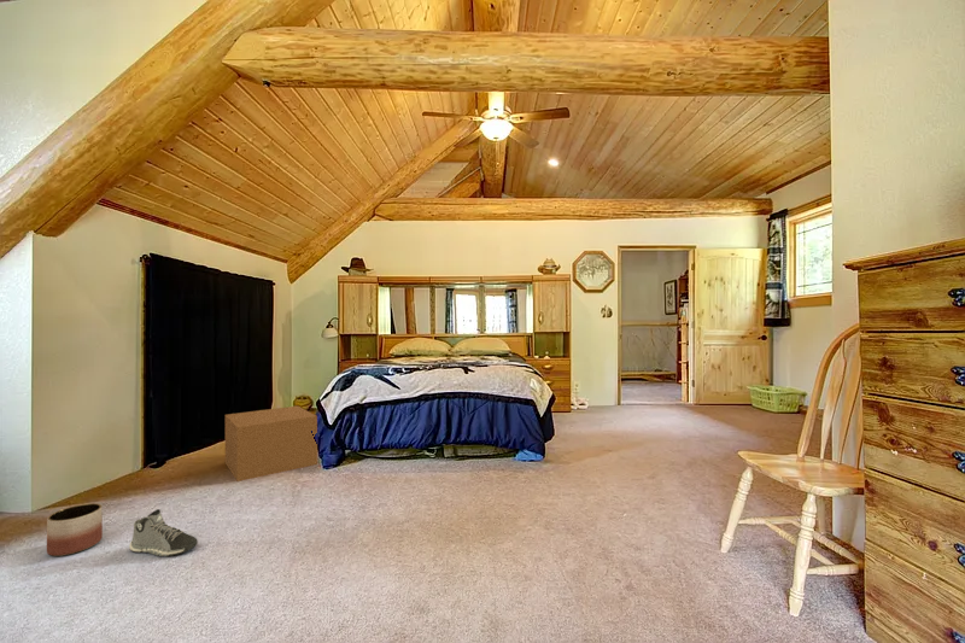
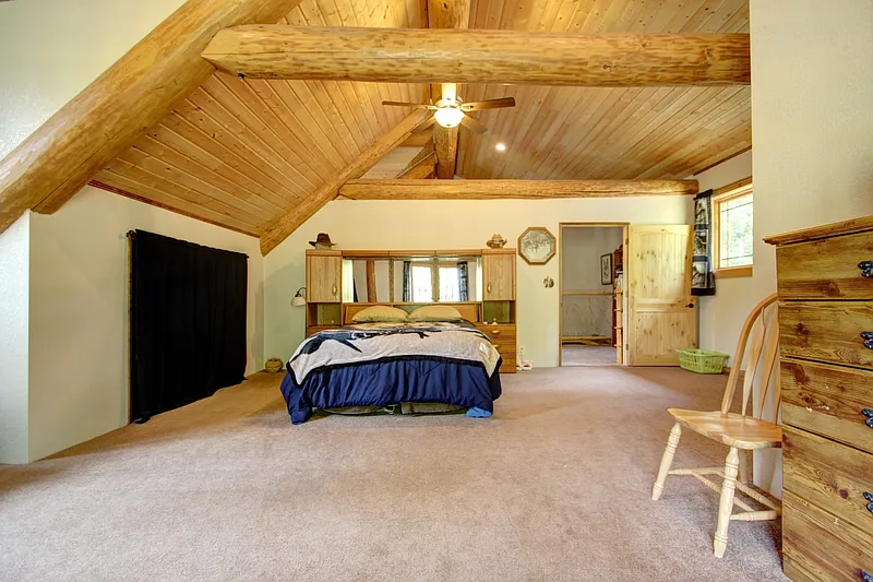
- sneaker [128,508,199,557]
- planter [46,502,104,557]
- cardboard box [224,404,318,483]
